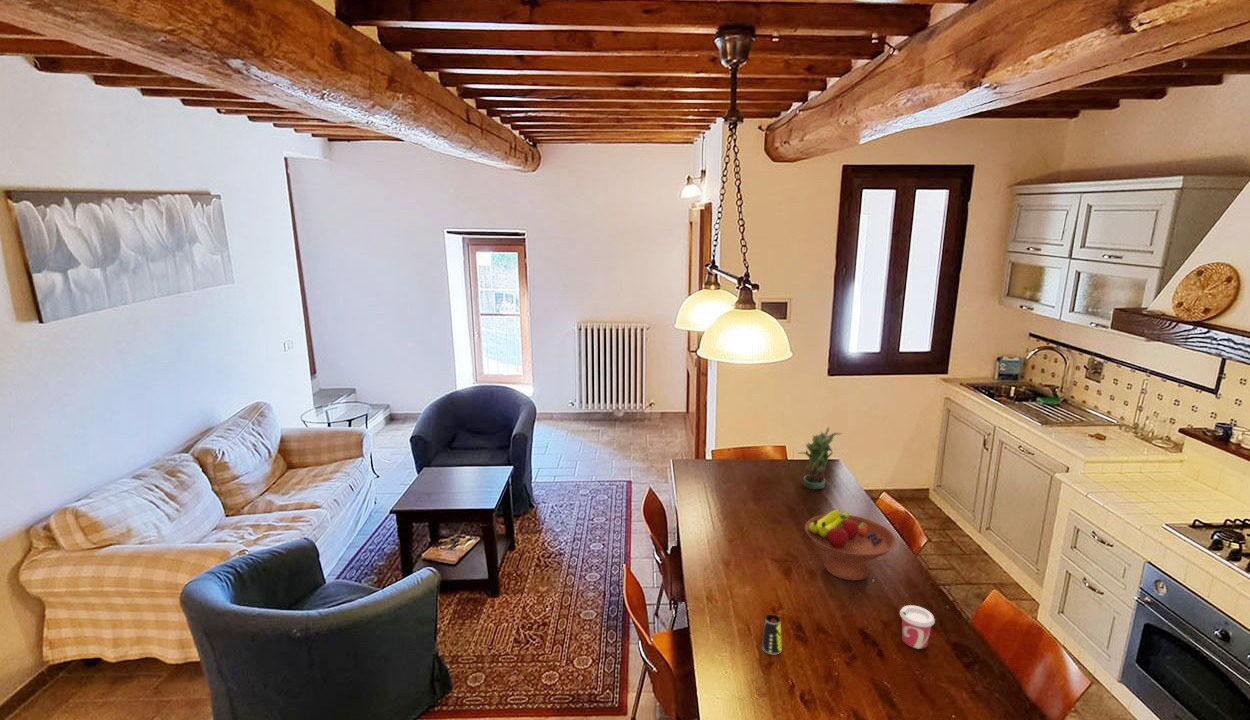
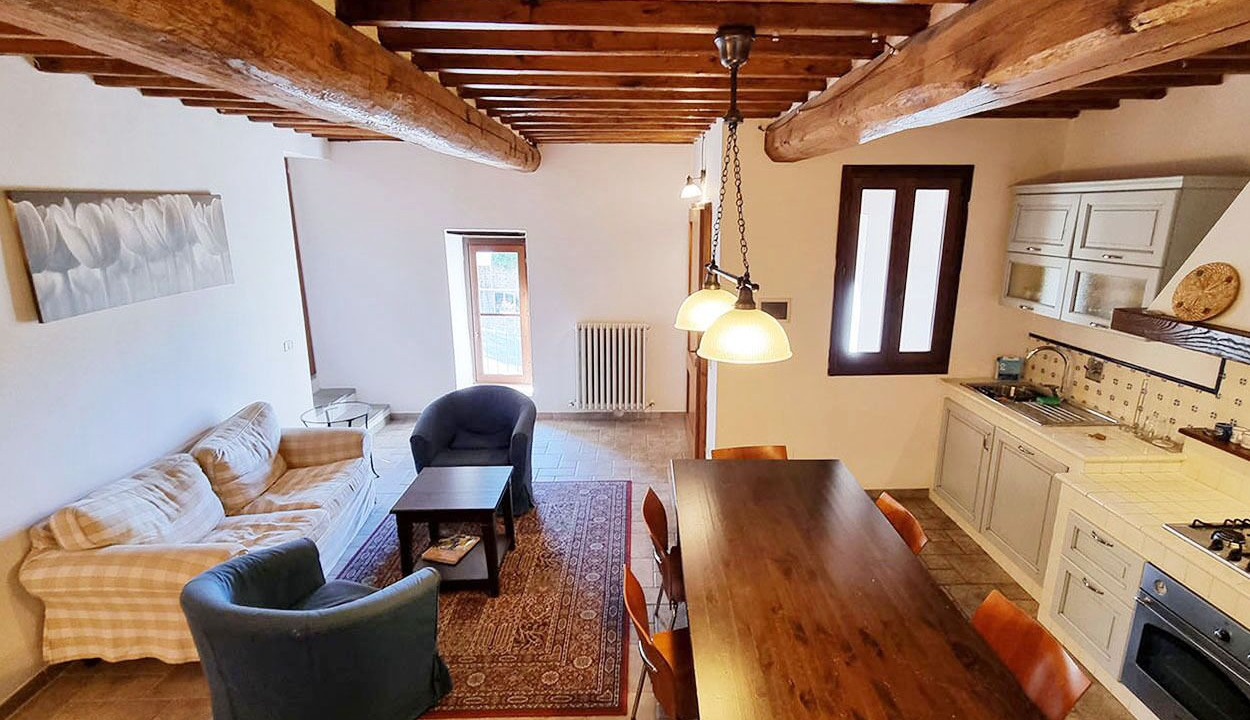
- cup [760,614,783,655]
- fruit bowl [804,509,897,582]
- cup [899,604,936,650]
- potted plant [798,426,842,490]
